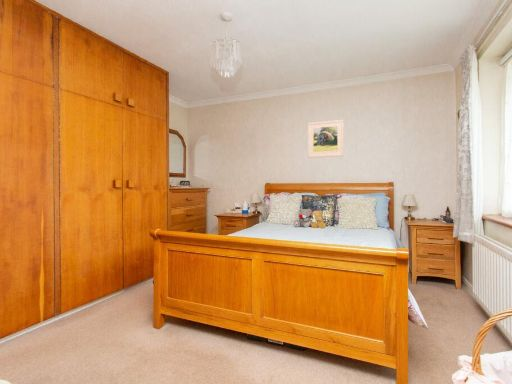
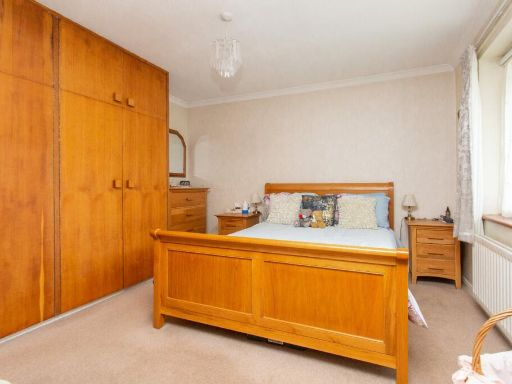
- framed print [307,119,345,159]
